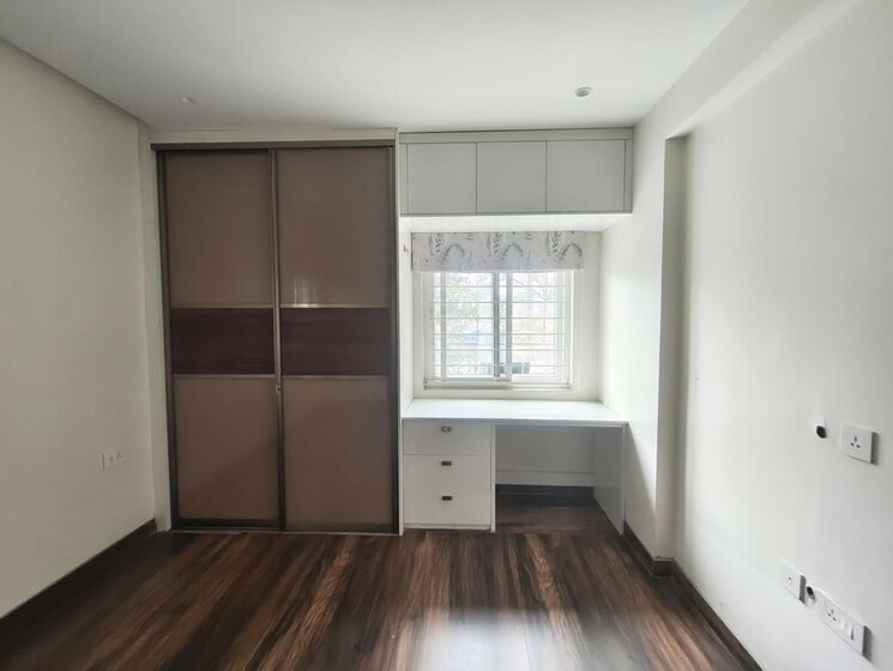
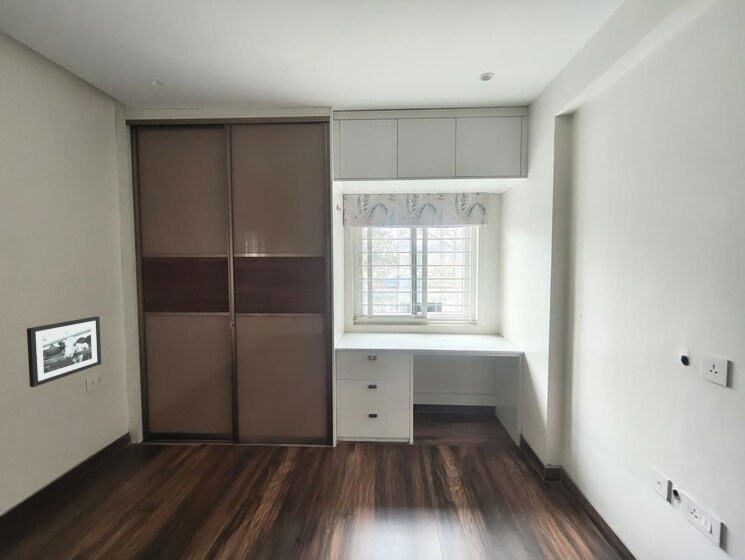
+ picture frame [26,315,102,388]
